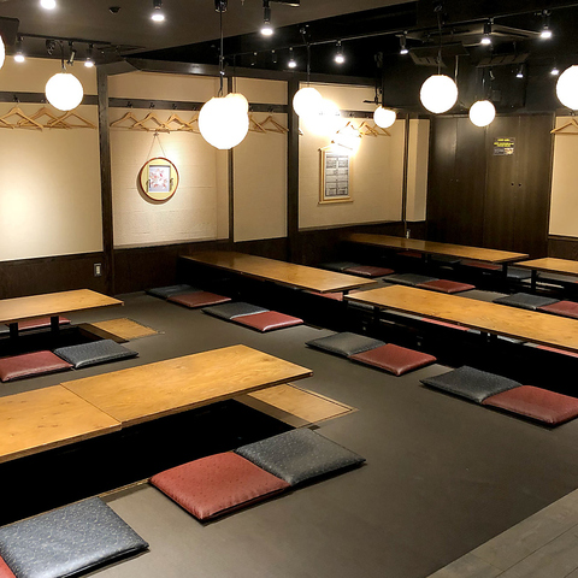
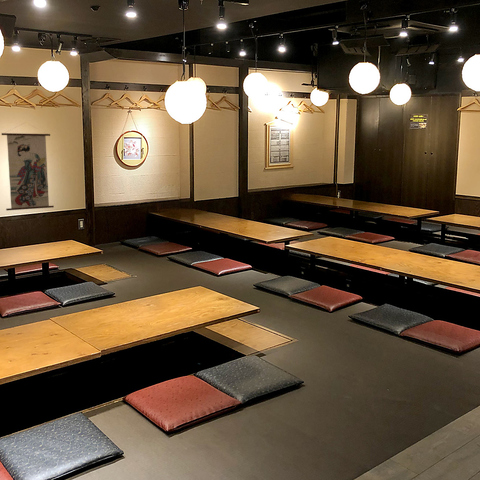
+ wall scroll [1,122,55,211]
